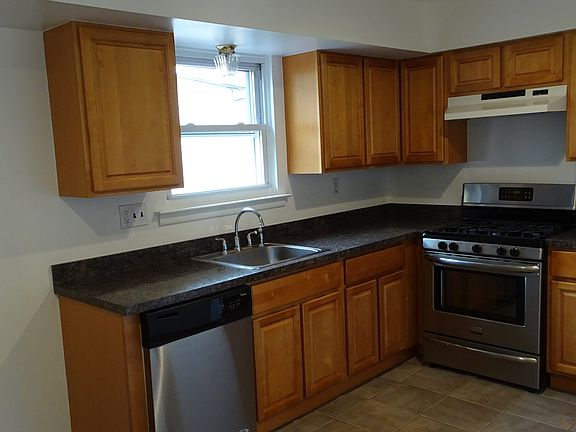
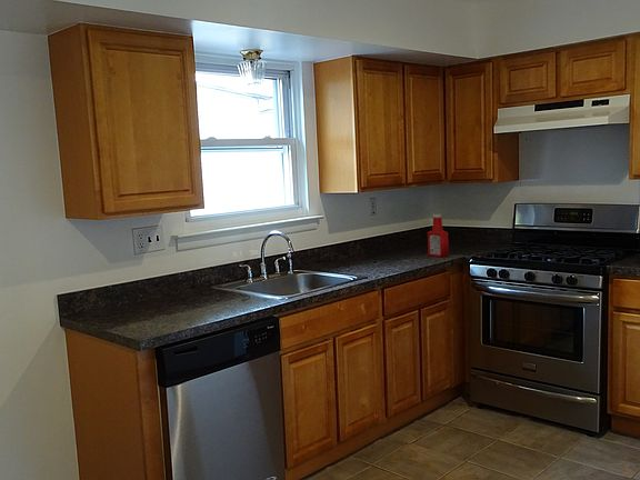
+ soap bottle [427,213,450,258]
